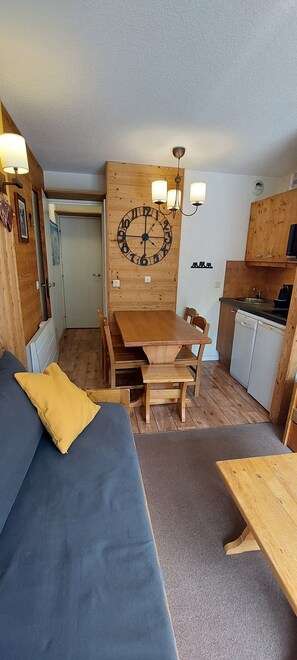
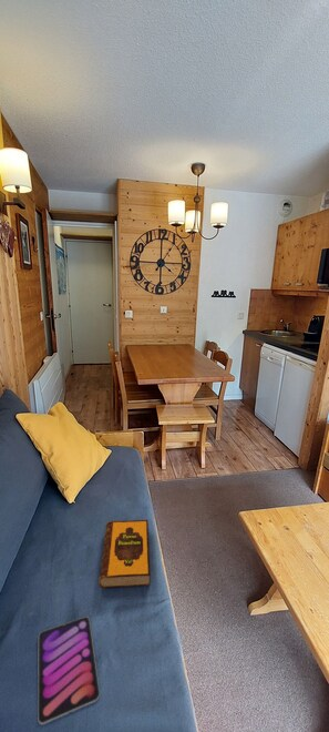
+ tablet [37,616,101,725]
+ hardback book [97,519,152,590]
